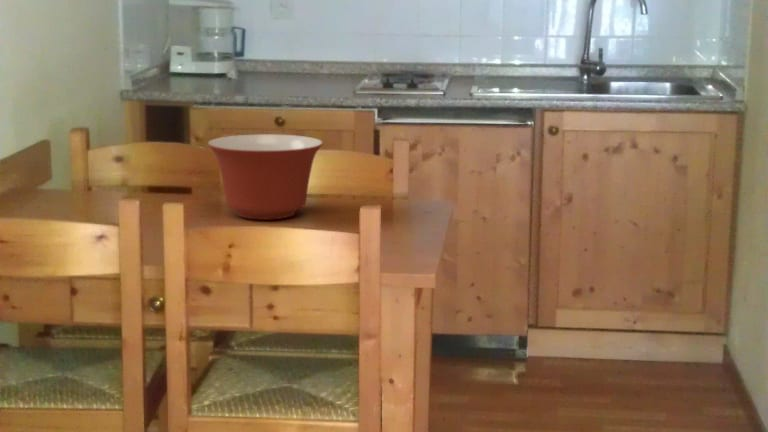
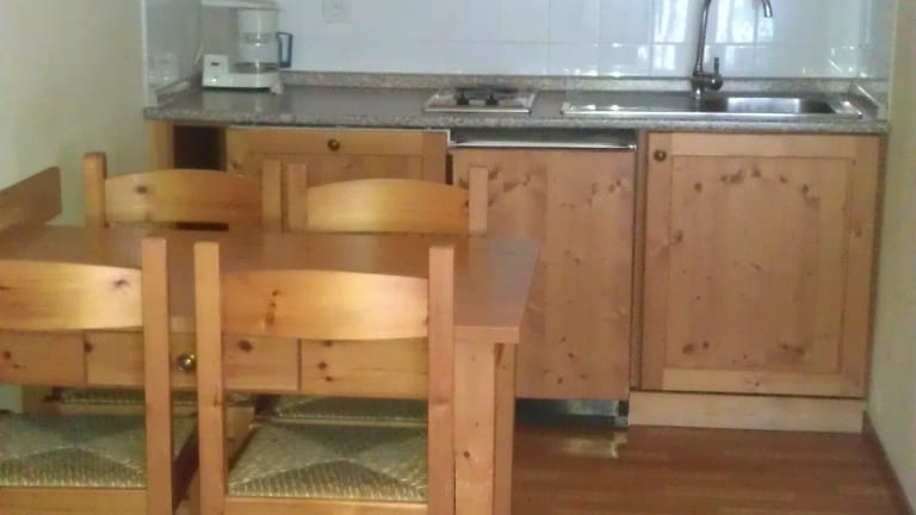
- mixing bowl [206,133,324,221]
